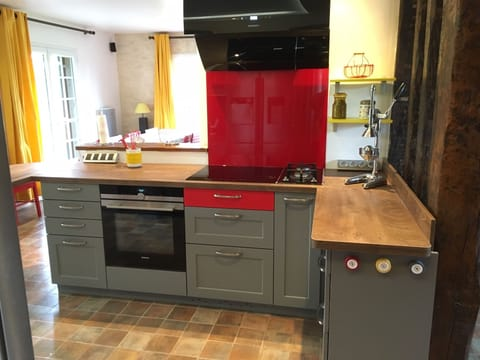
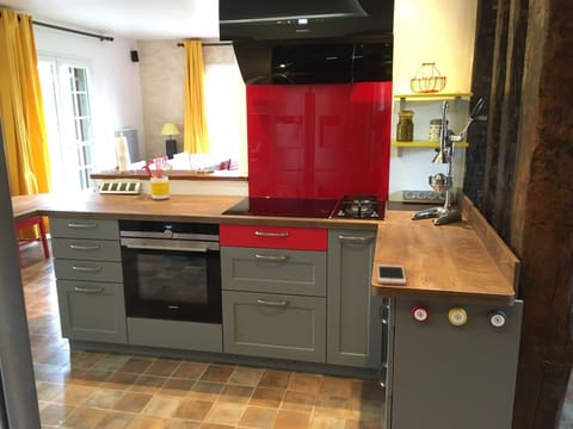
+ cell phone [376,263,407,286]
